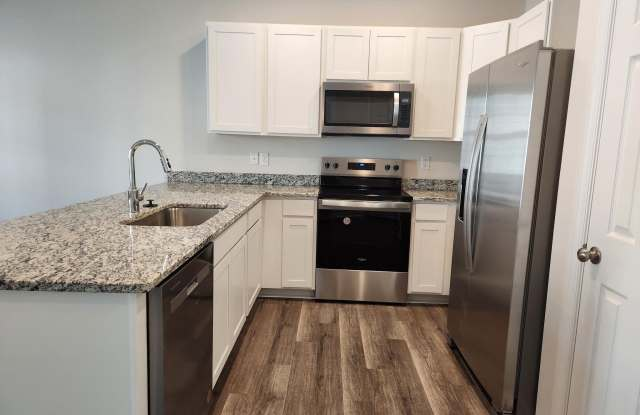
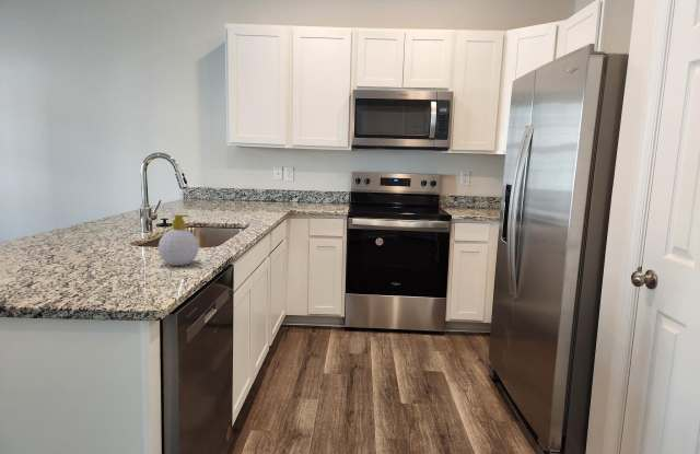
+ soap bottle [158,213,200,267]
